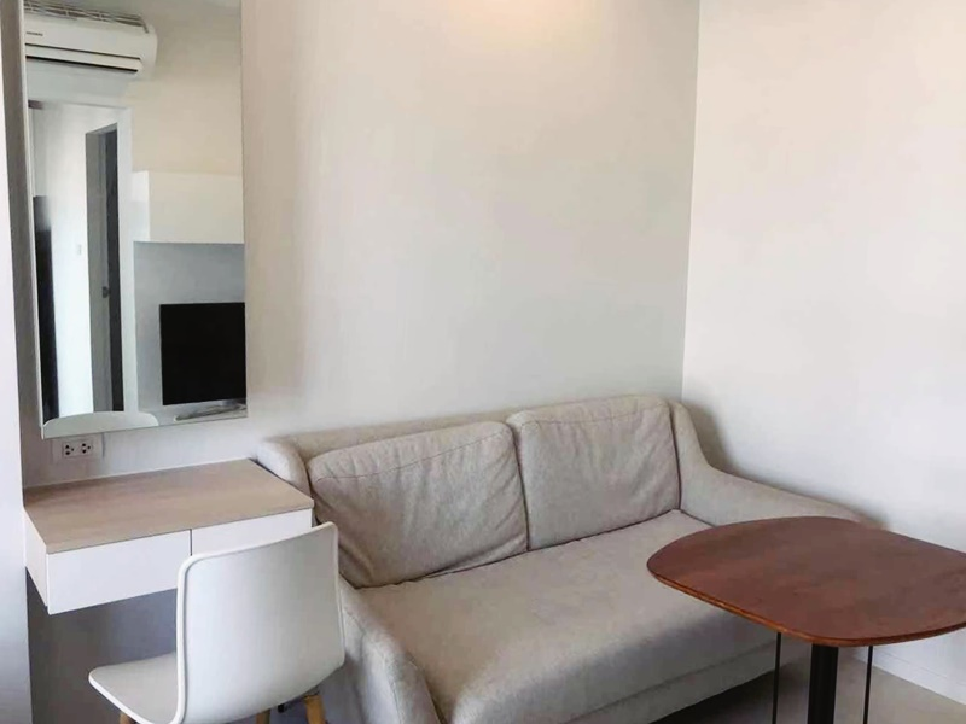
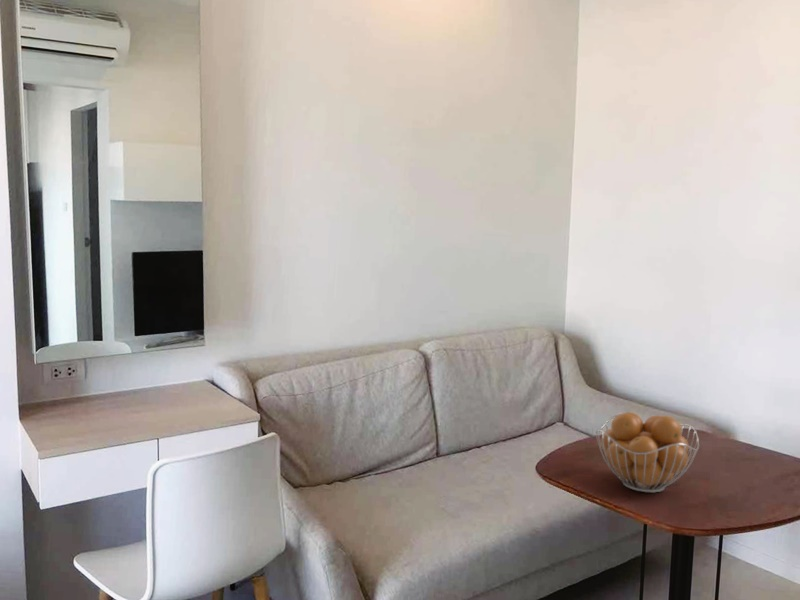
+ fruit basket [595,411,700,494]
